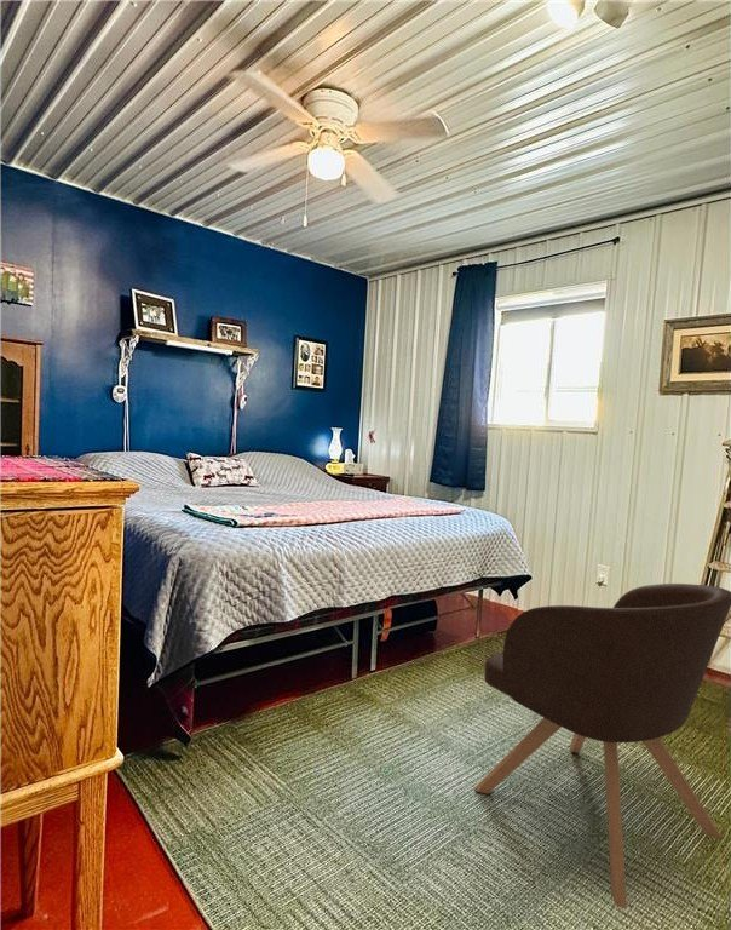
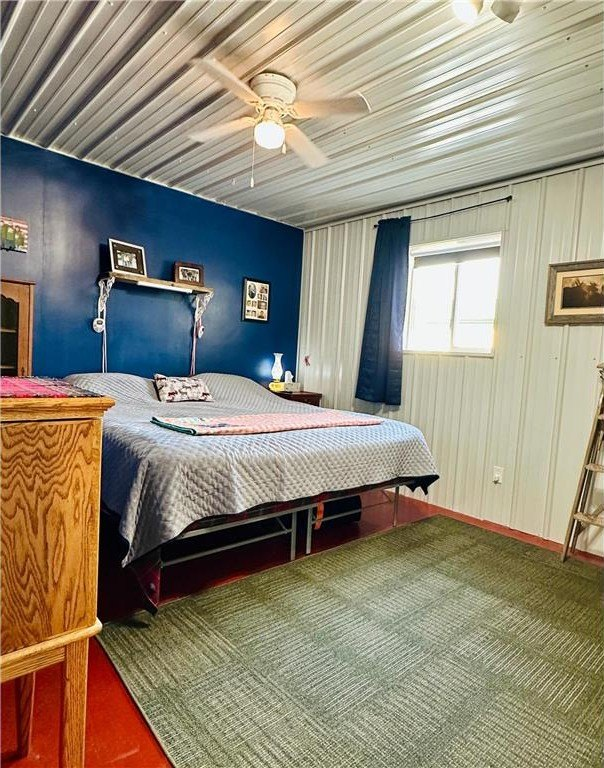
- armchair [473,582,731,909]
